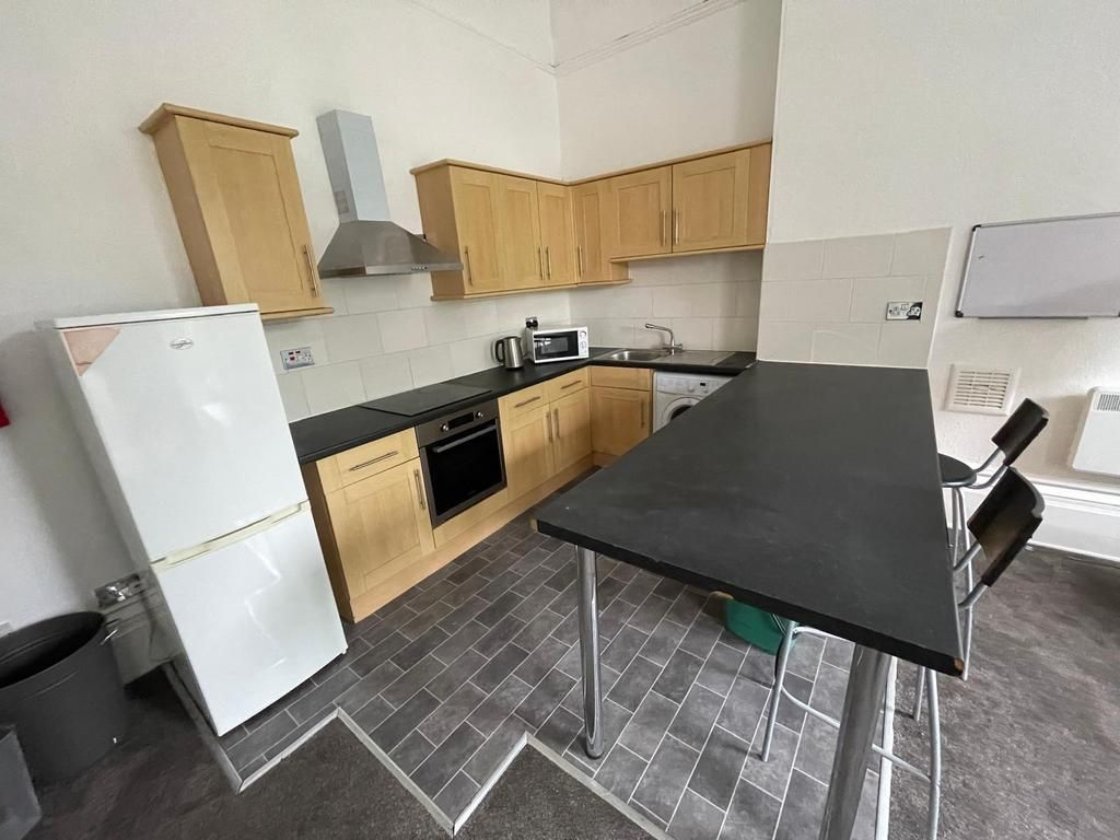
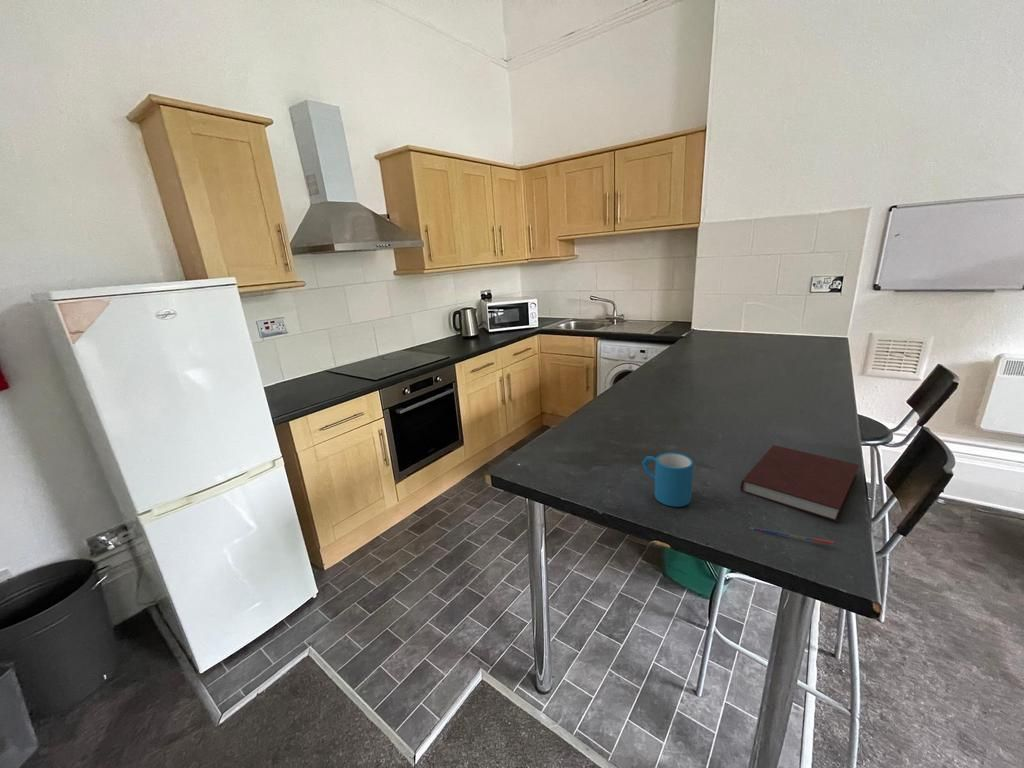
+ mug [641,452,694,508]
+ notebook [740,444,860,523]
+ pen [749,527,835,546]
